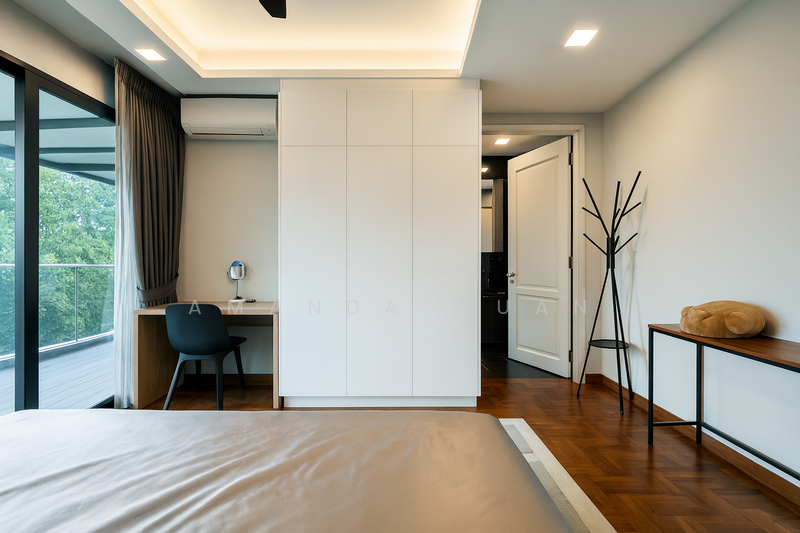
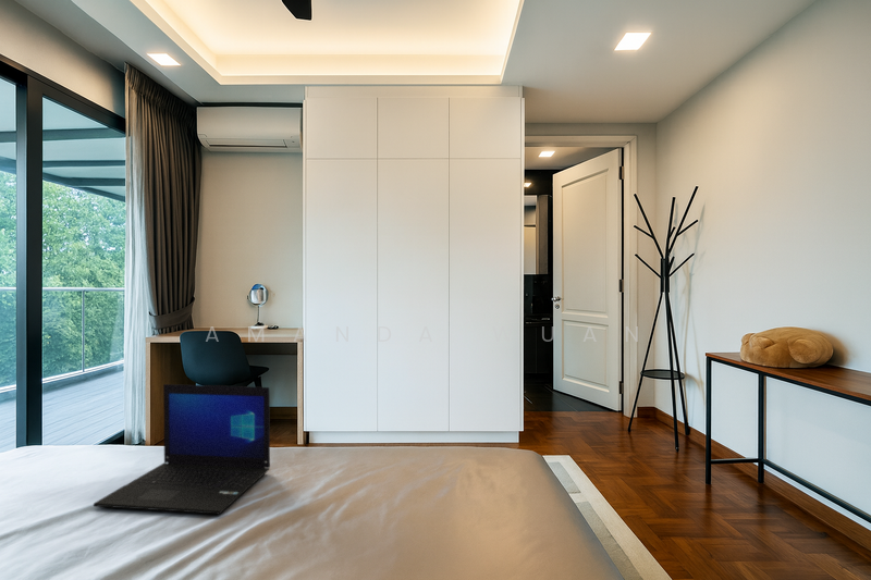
+ laptop [93,383,271,515]
